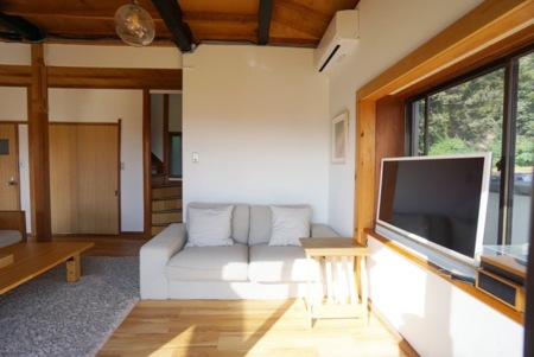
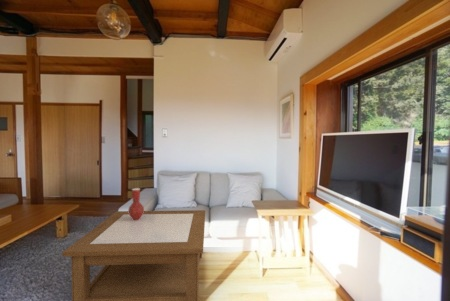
+ vase [127,187,145,221]
+ coffee table [62,209,206,301]
